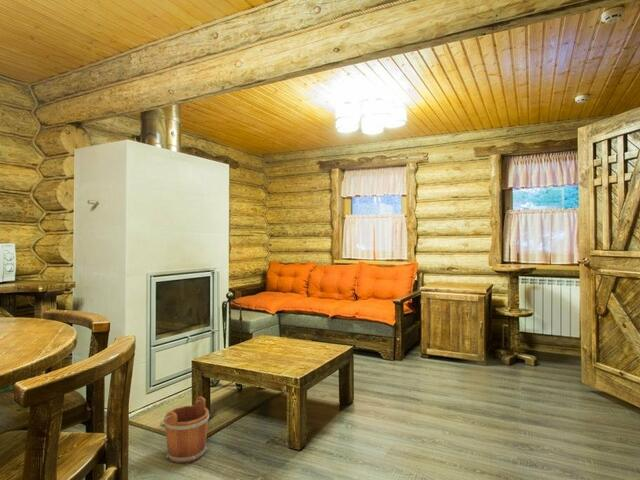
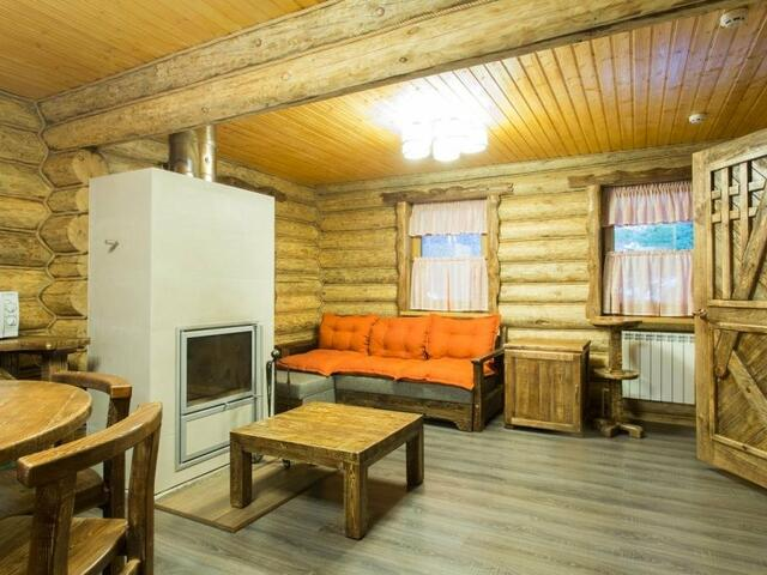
- bucket [159,396,210,464]
